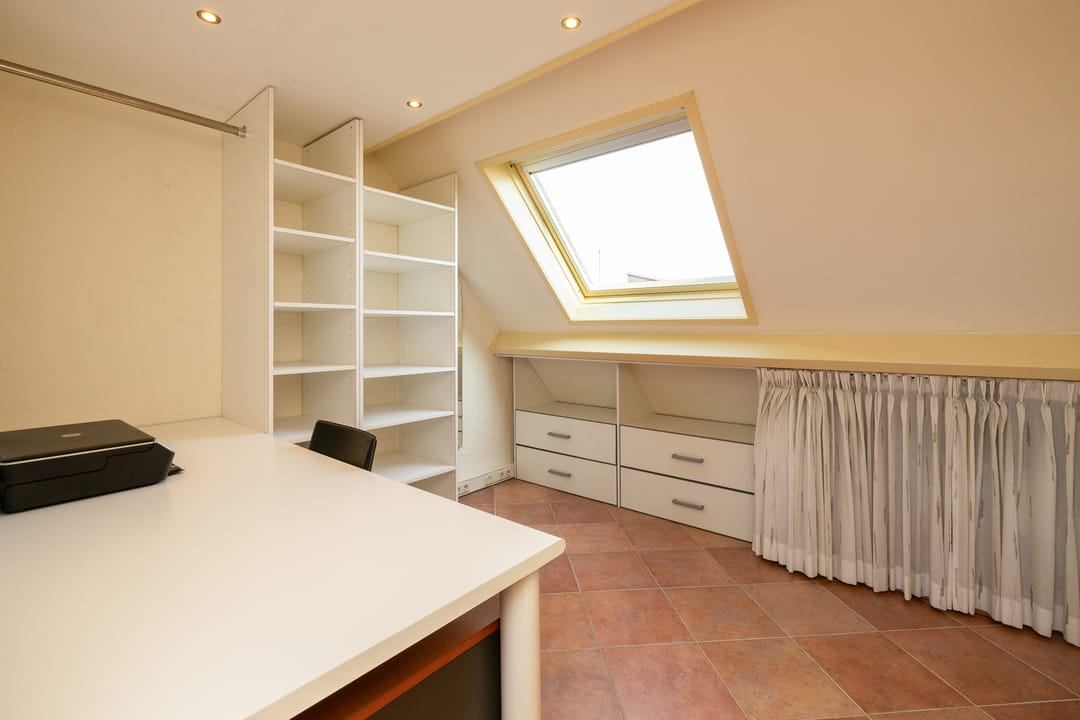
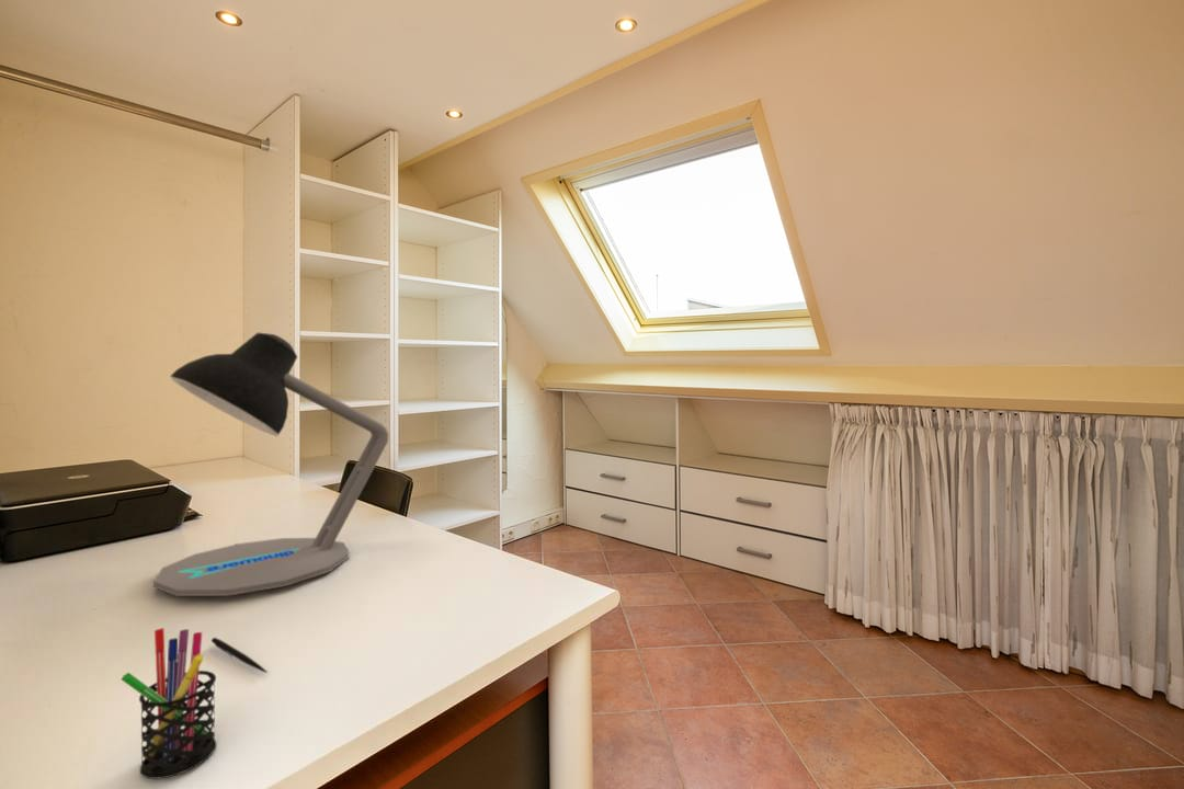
+ desk lamp [152,332,389,597]
+ pen [210,637,269,674]
+ pen holder [121,627,217,780]
